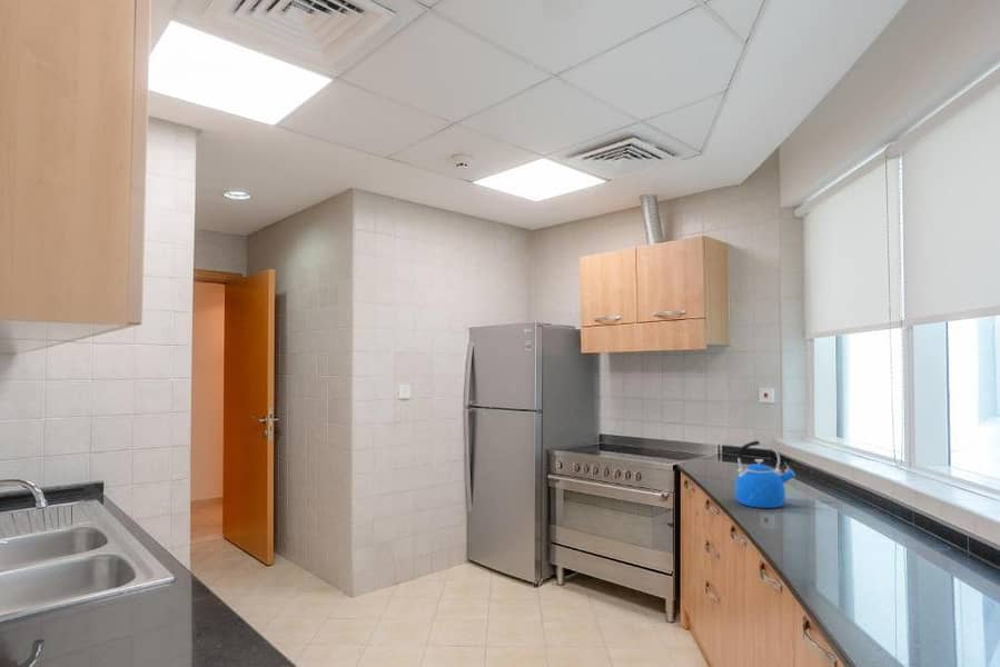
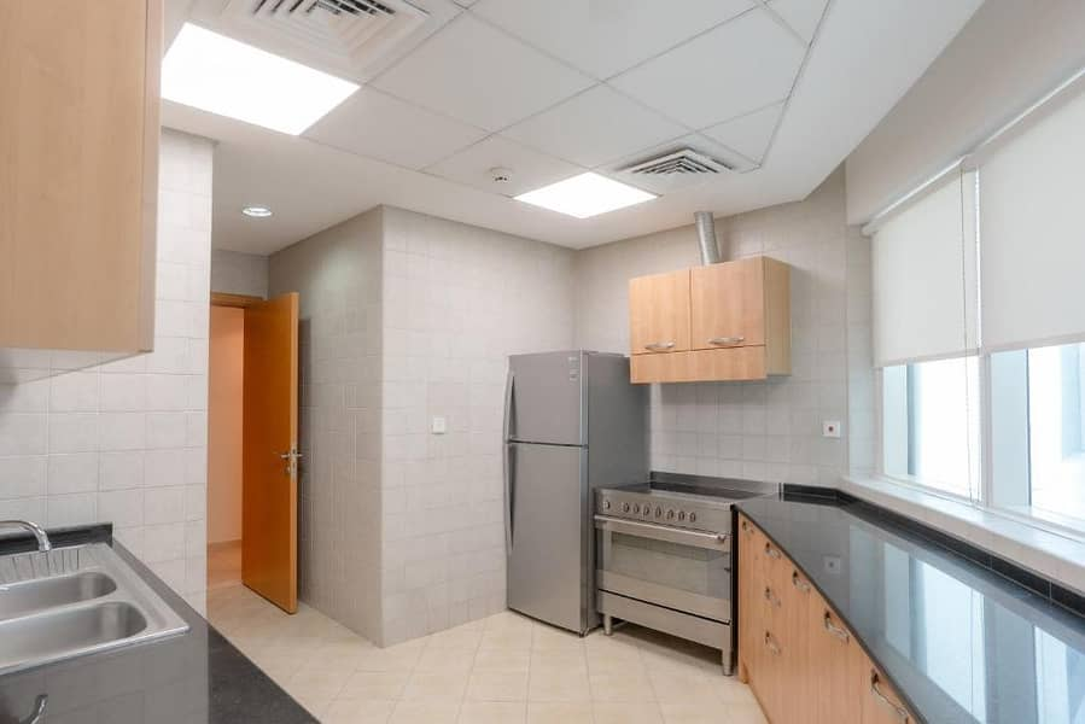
- kettle [734,439,796,509]
